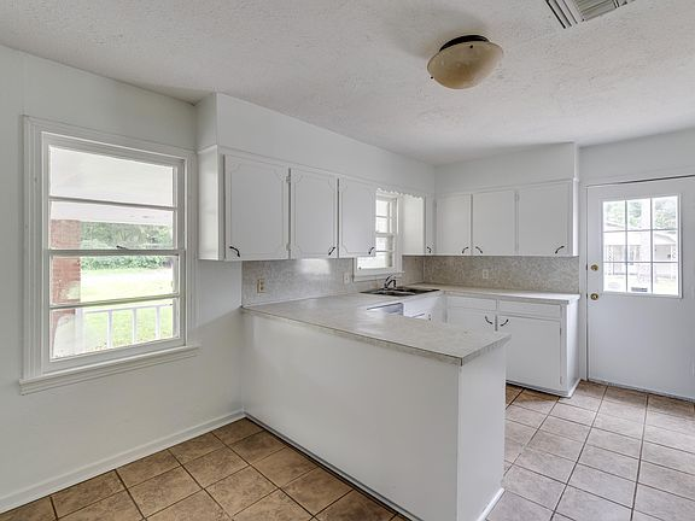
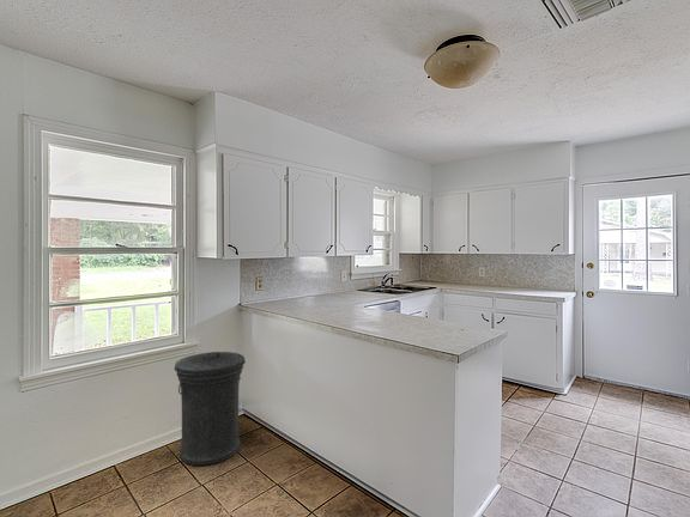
+ trash can [174,351,247,466]
